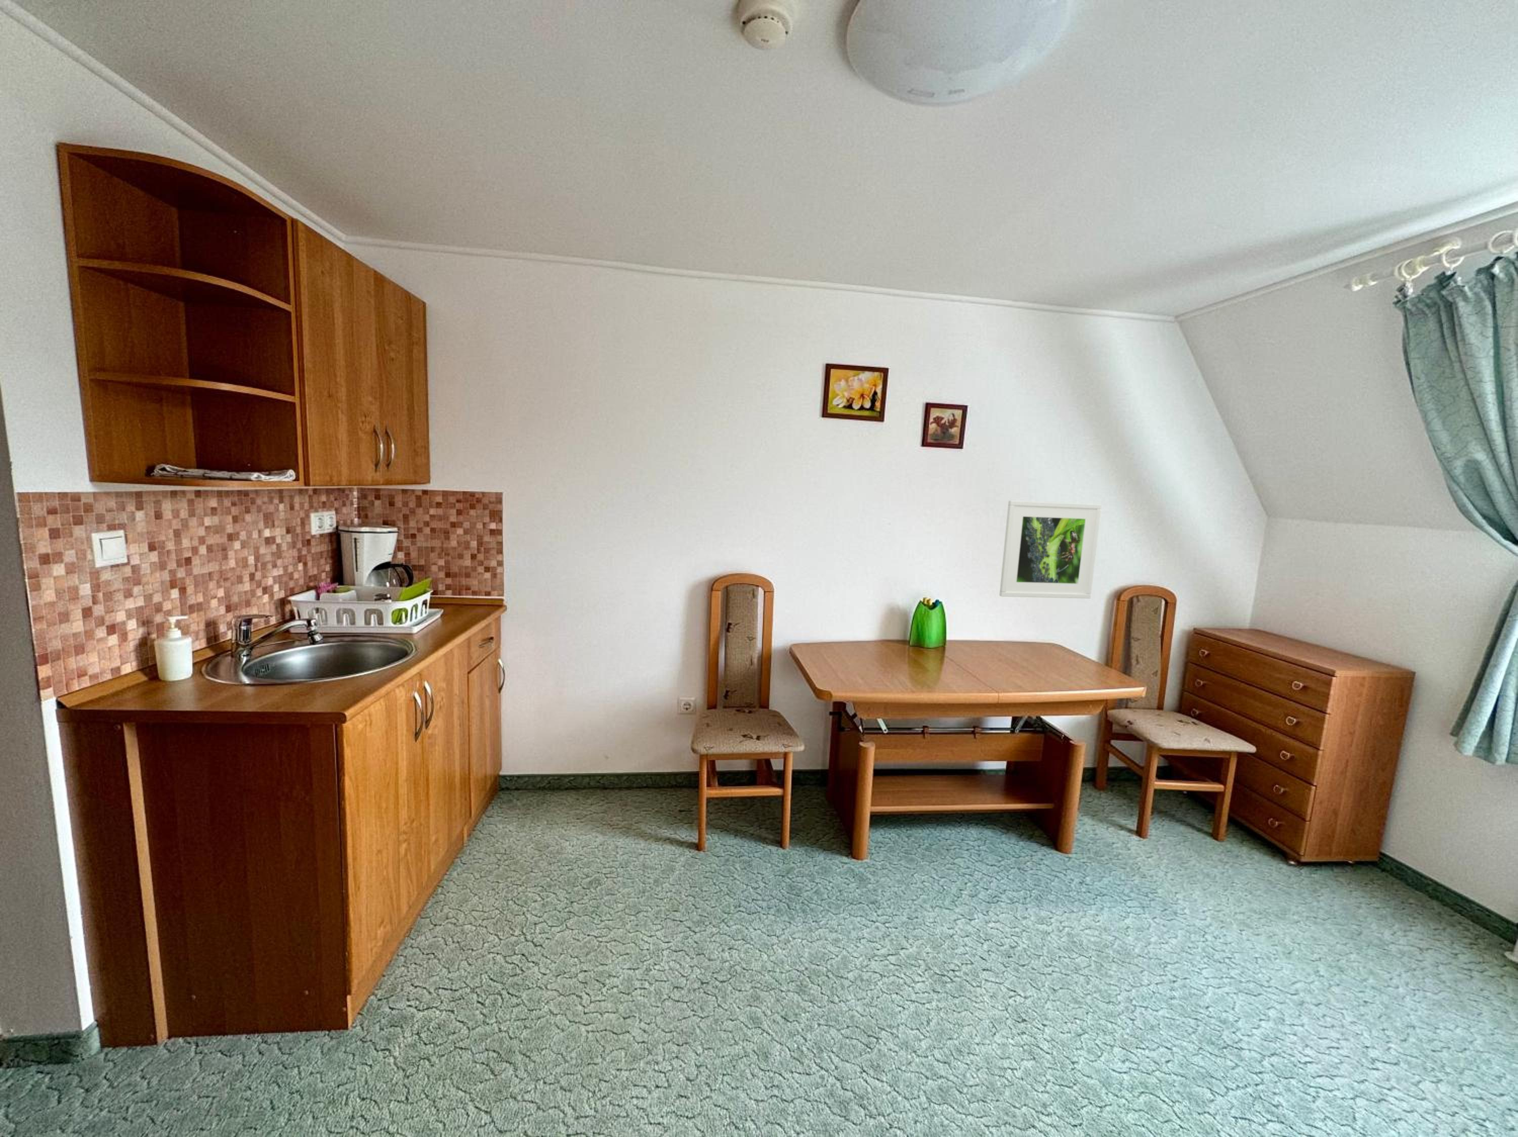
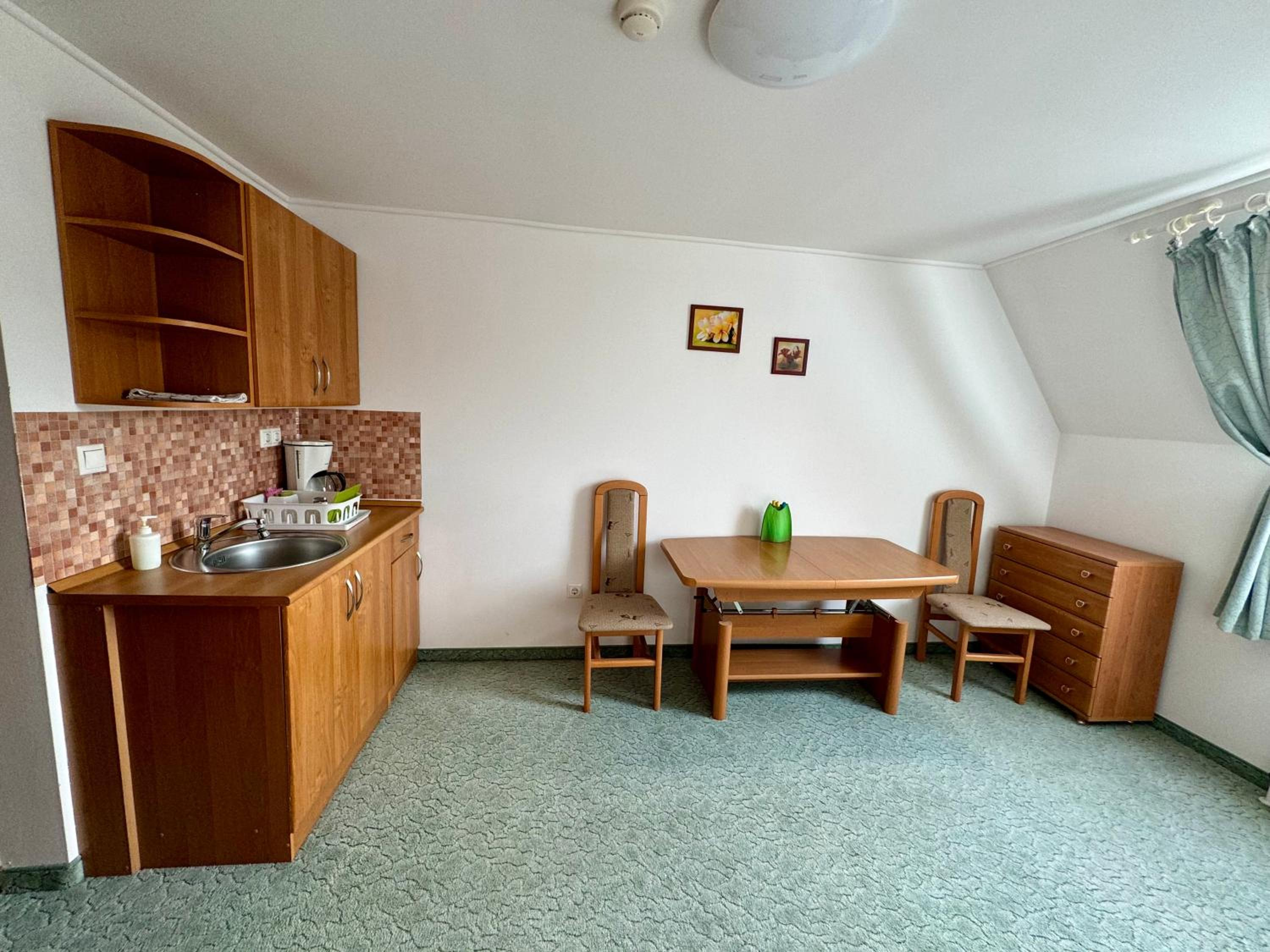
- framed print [999,499,1102,598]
